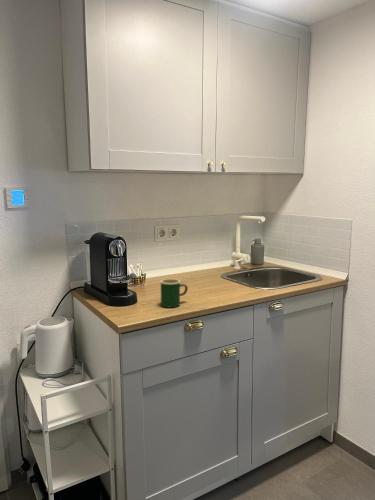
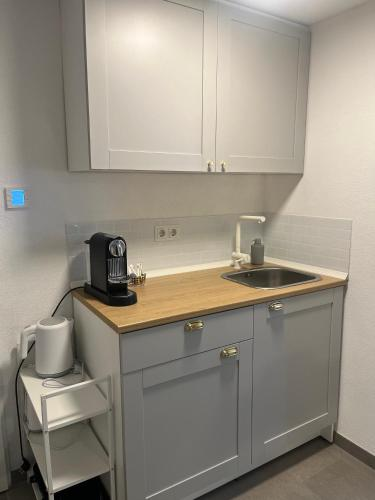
- mug [159,278,189,309]
